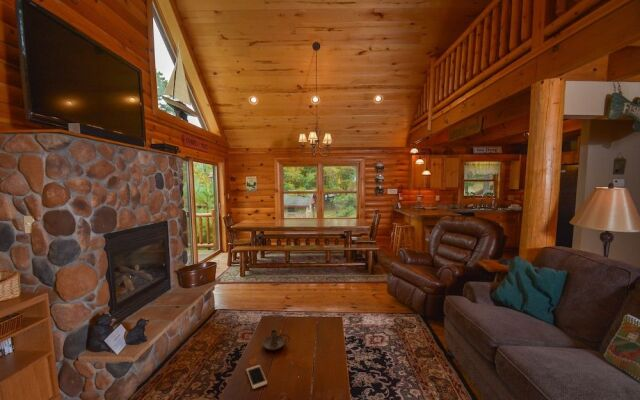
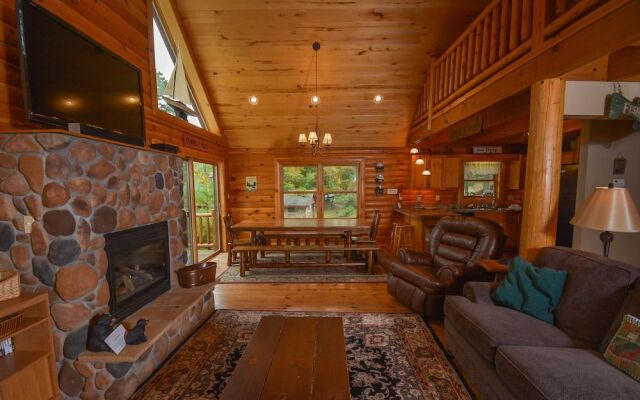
- candle holder [262,329,291,351]
- cell phone [245,364,268,390]
